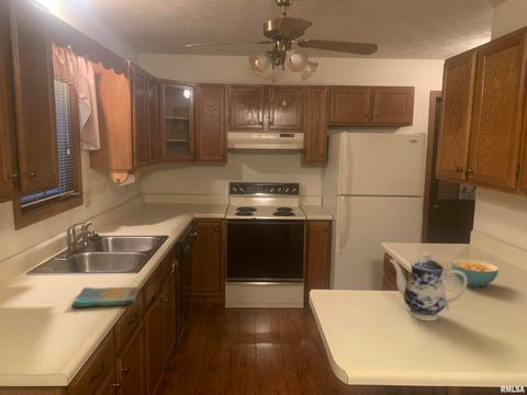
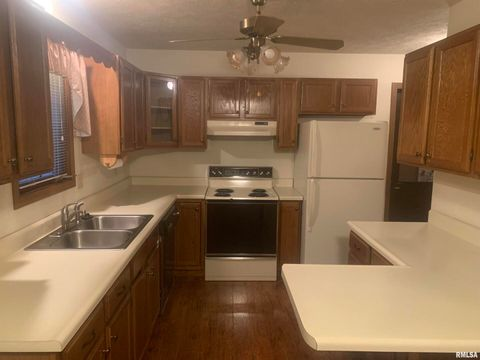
- teapot [389,250,468,321]
- cereal bowl [450,258,500,287]
- dish towel [70,285,142,308]
